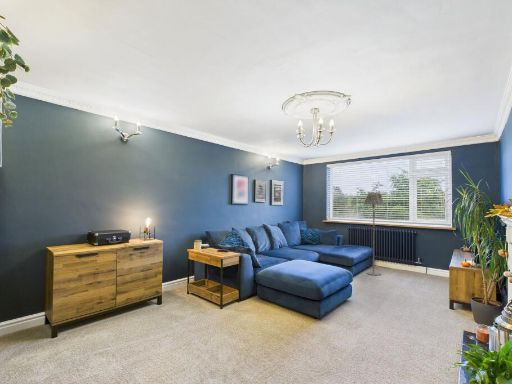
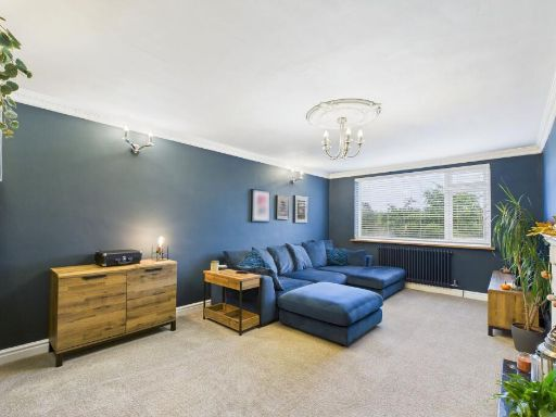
- floor lamp [363,192,385,277]
